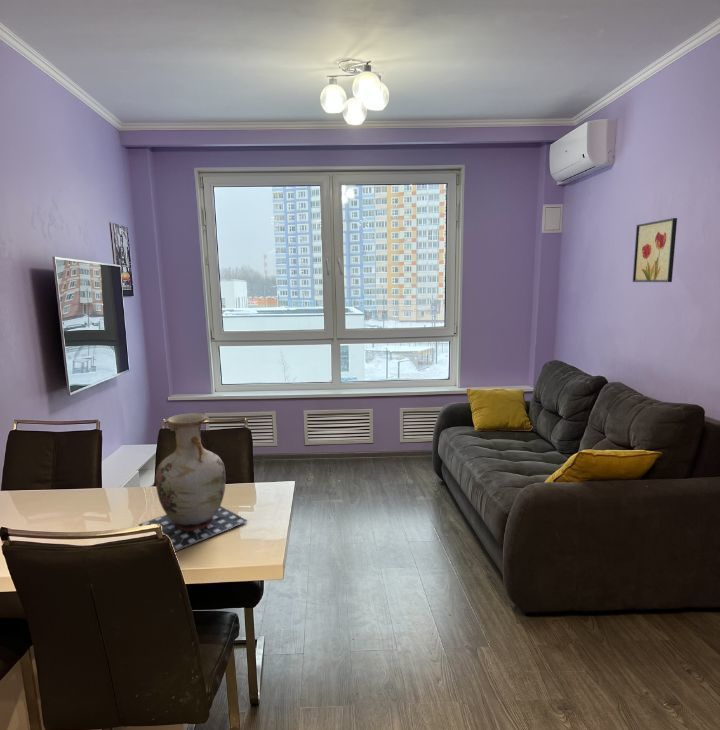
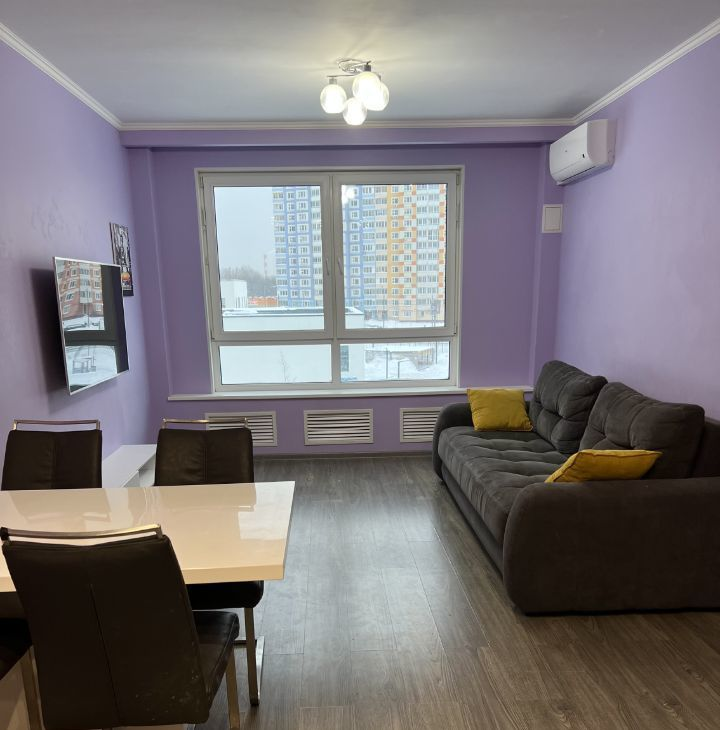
- wall art [632,217,678,283]
- vase [137,412,249,552]
